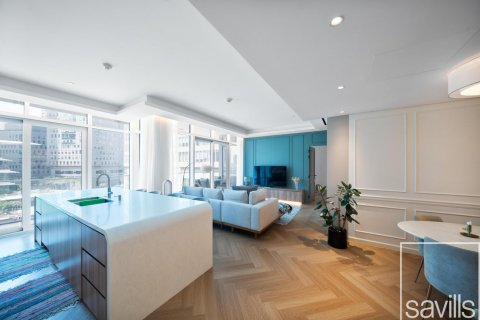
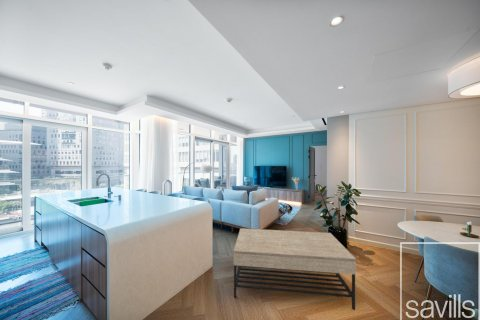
+ coffee table [233,227,357,311]
